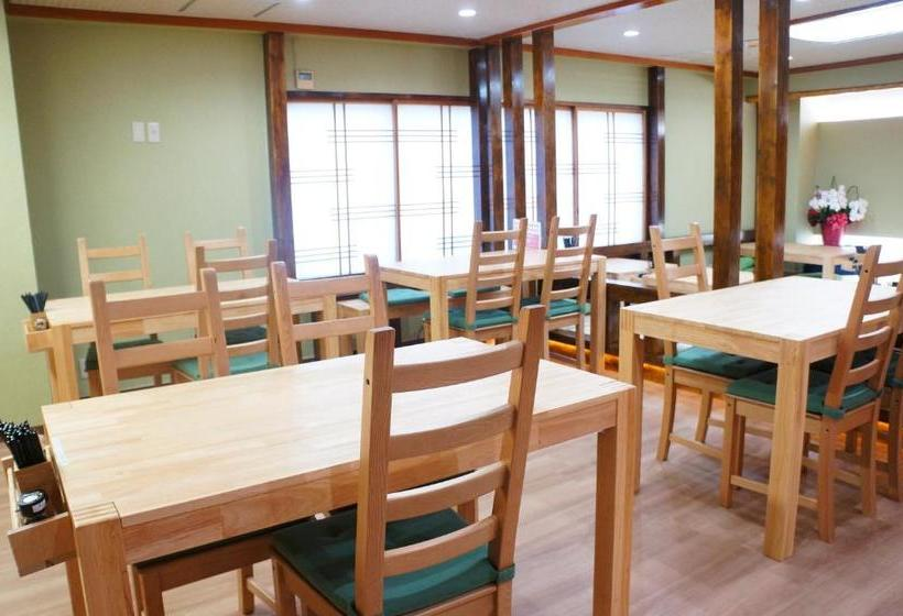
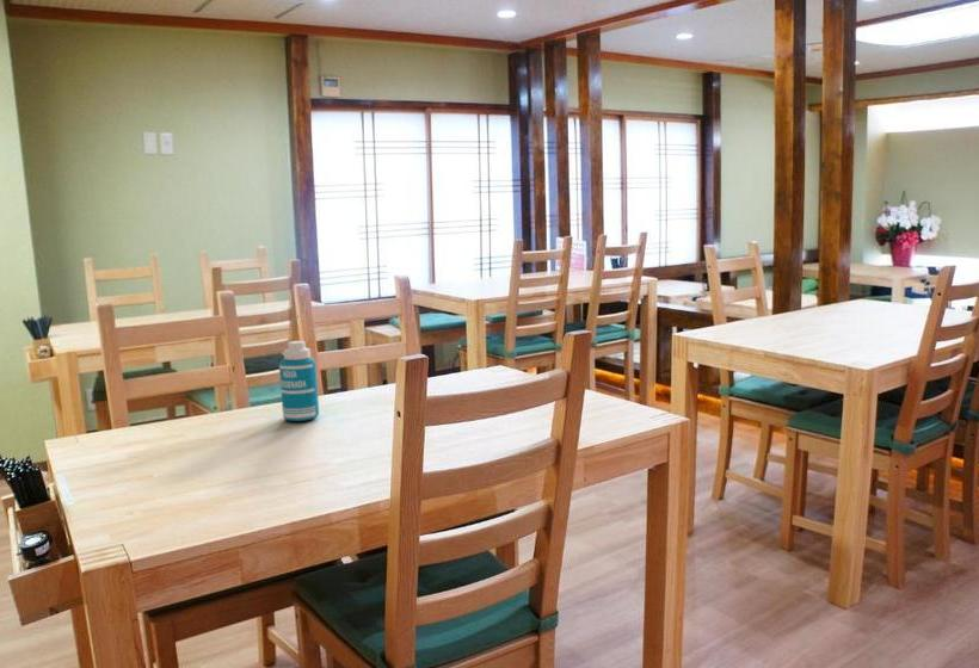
+ bottle [278,340,320,422]
